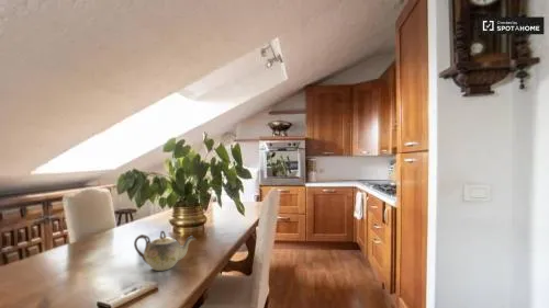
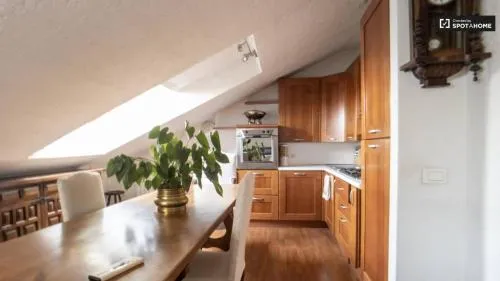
- teapot [133,229,198,272]
